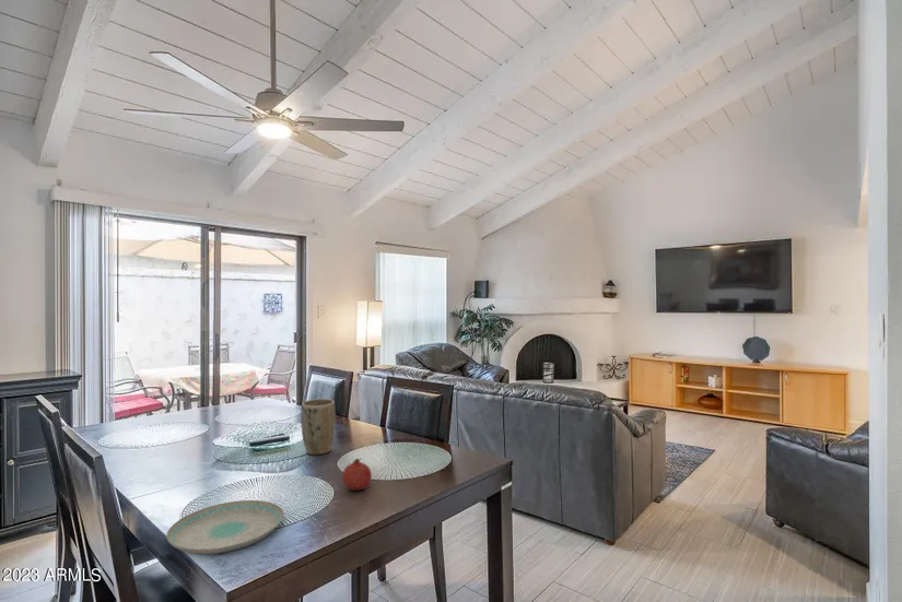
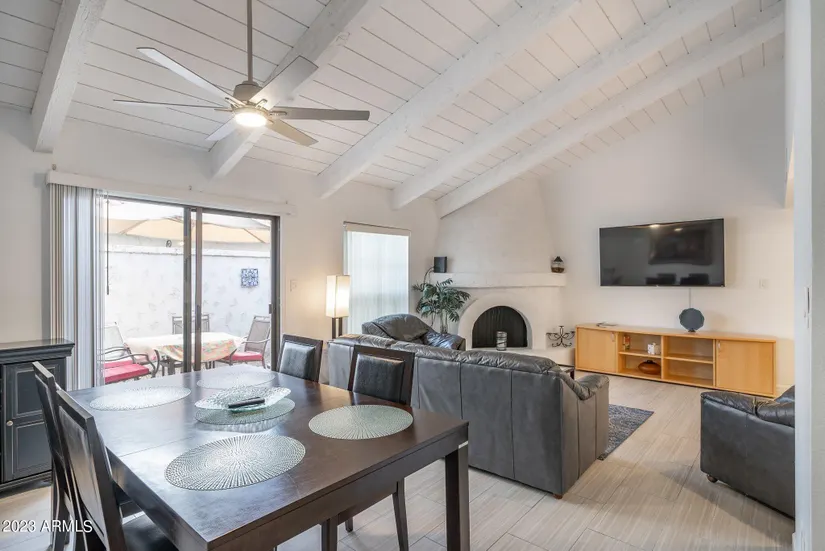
- plant pot [301,398,337,456]
- plate [165,499,284,555]
- fruit [341,457,373,492]
